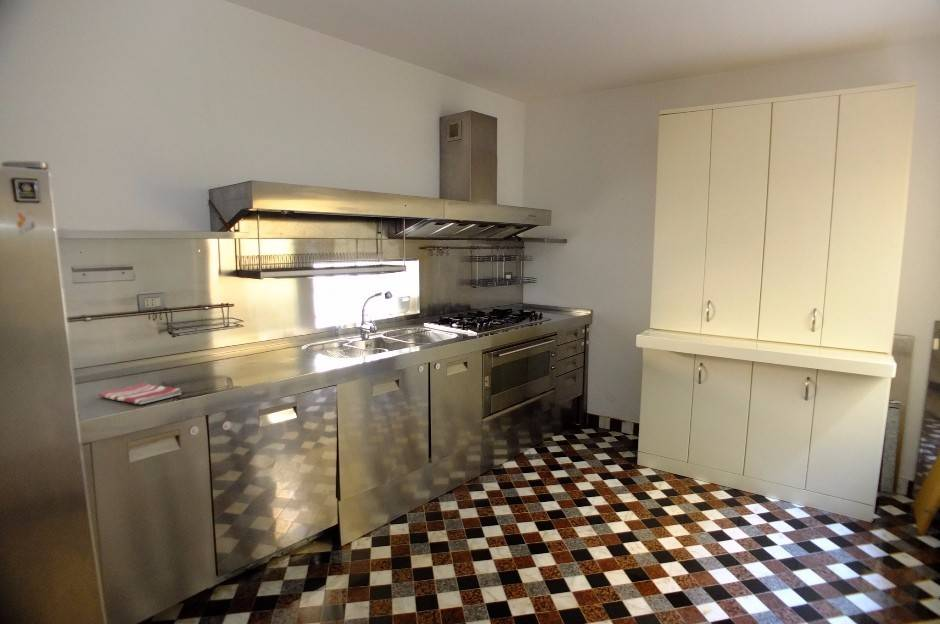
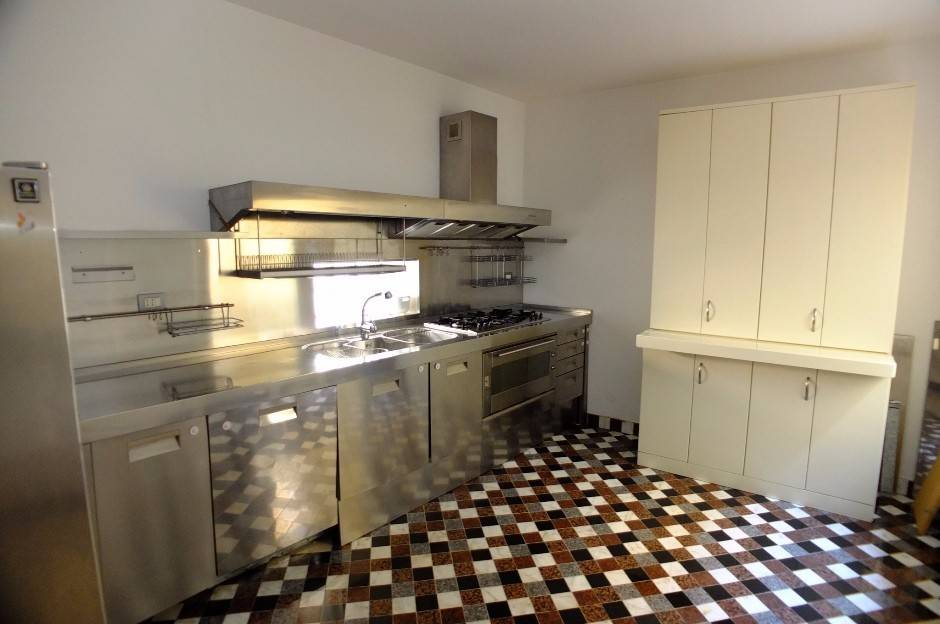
- dish towel [98,381,183,405]
